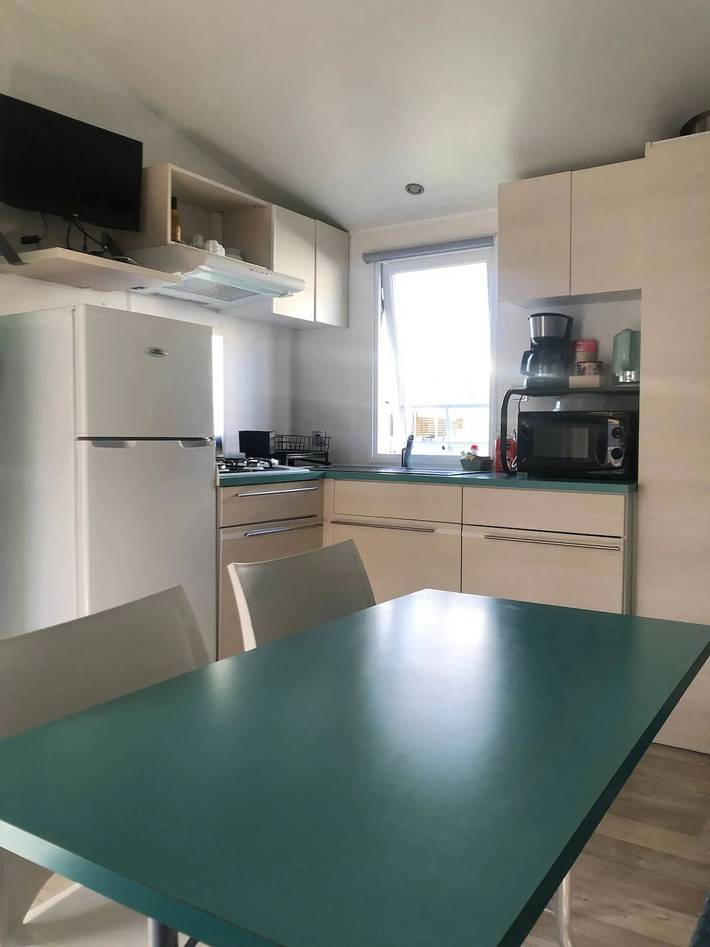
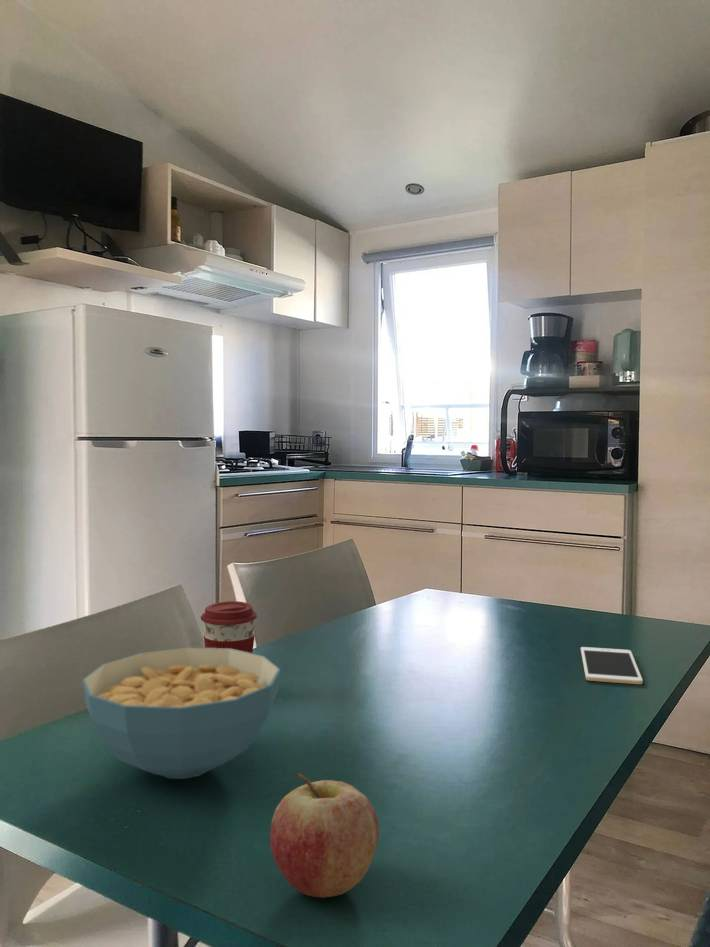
+ cereal bowl [81,647,282,780]
+ cell phone [580,646,644,685]
+ coffee cup [200,600,258,654]
+ fruit [269,772,380,899]
